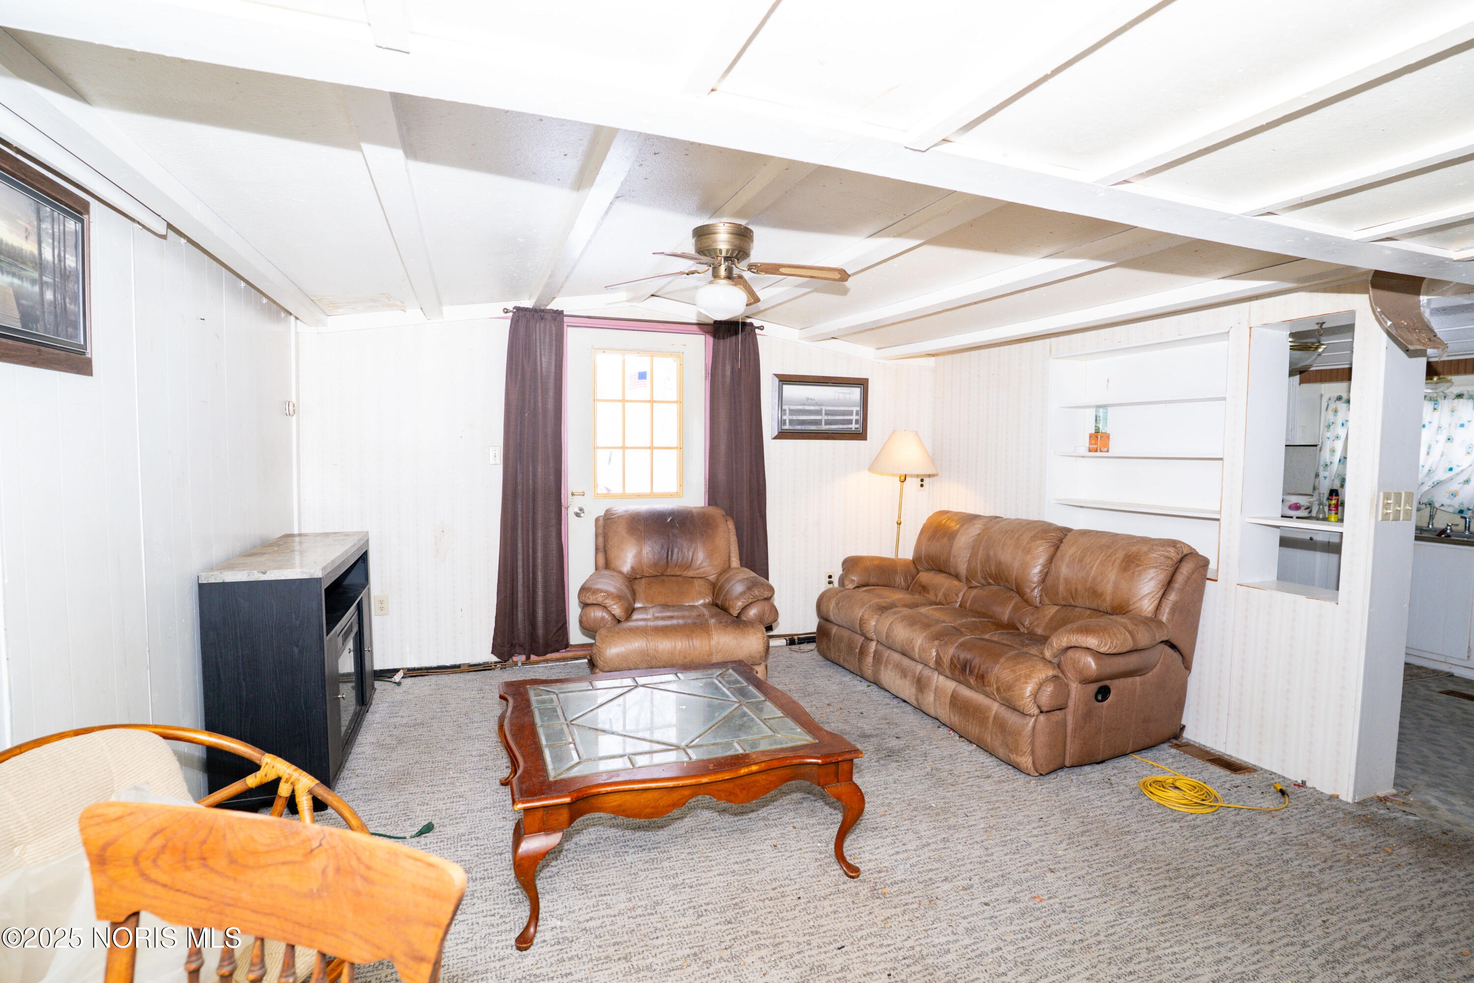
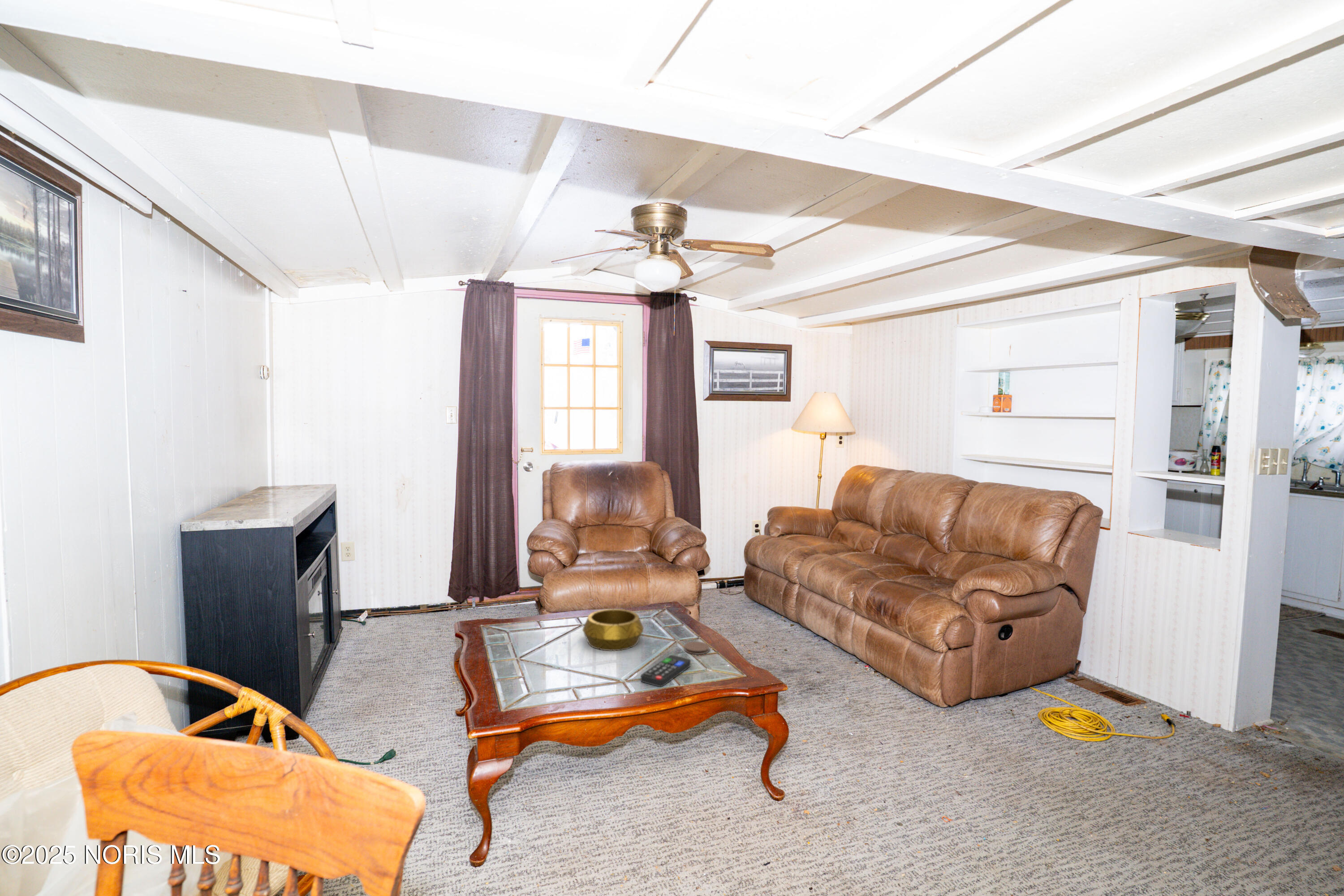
+ coaster [684,641,710,655]
+ decorative bowl [582,608,644,651]
+ remote control [640,655,691,687]
